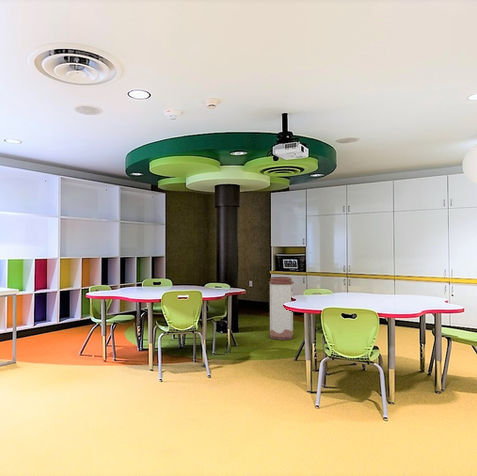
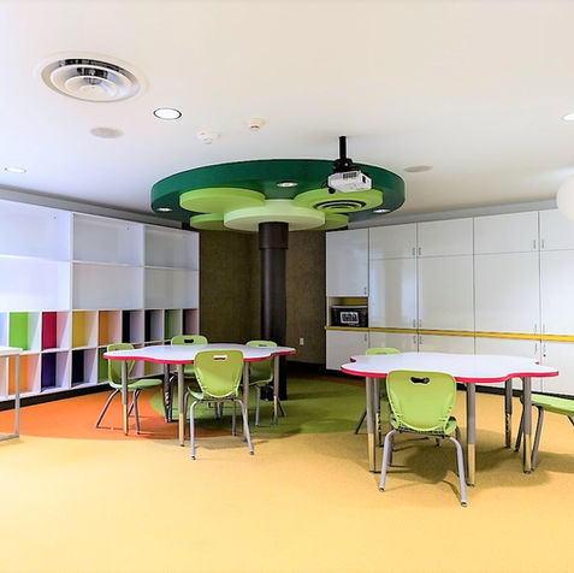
- trash can [268,276,295,341]
